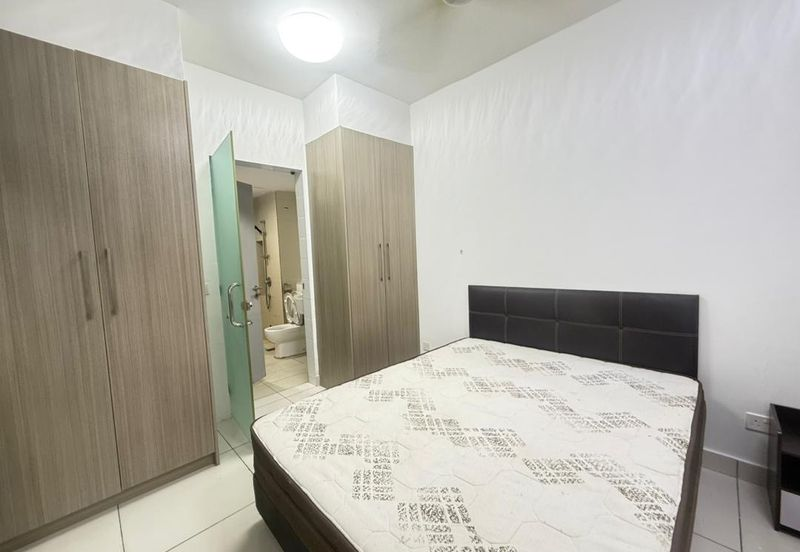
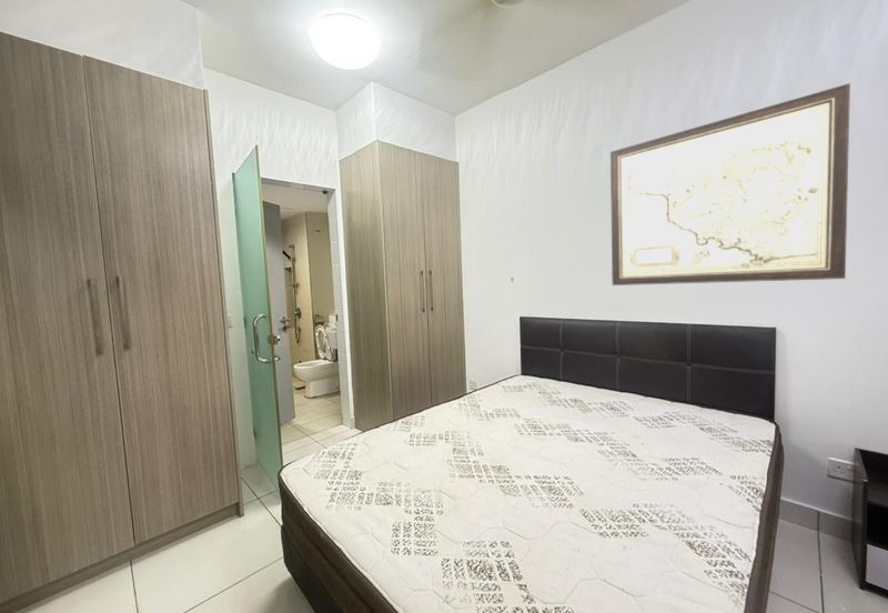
+ wall art [609,82,851,287]
